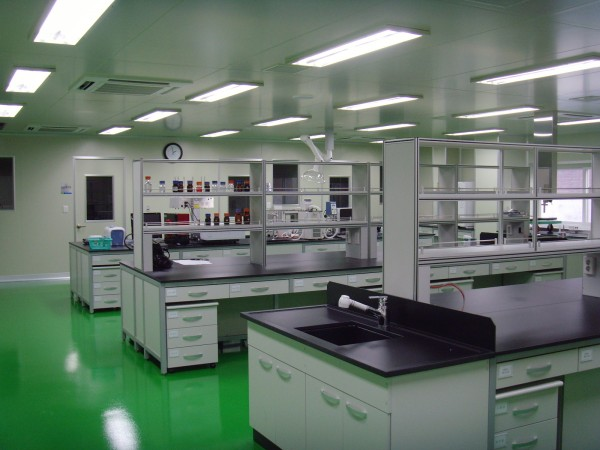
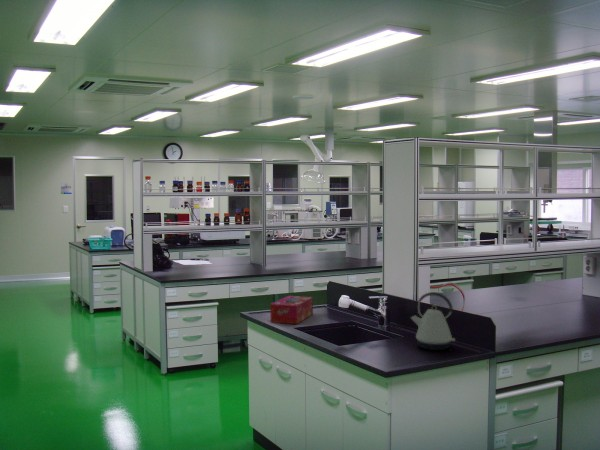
+ tissue box [269,295,314,325]
+ kettle [410,291,456,351]
